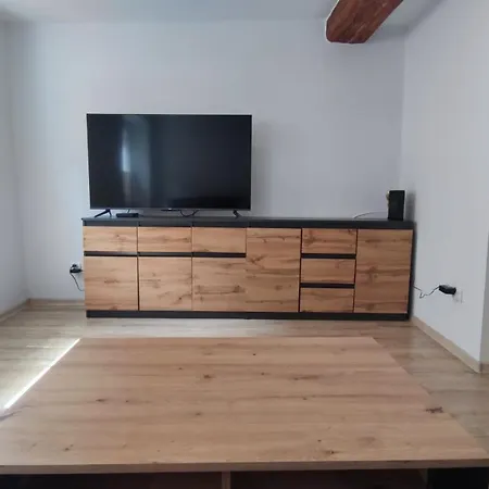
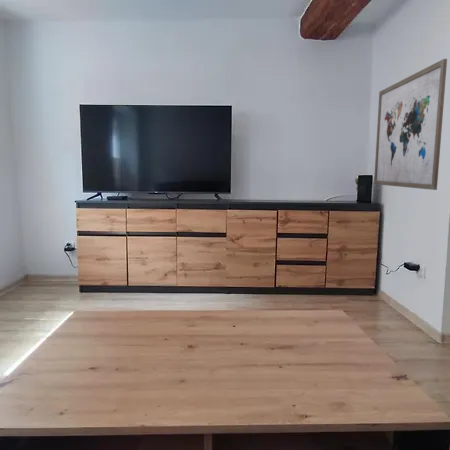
+ wall art [373,58,448,191]
